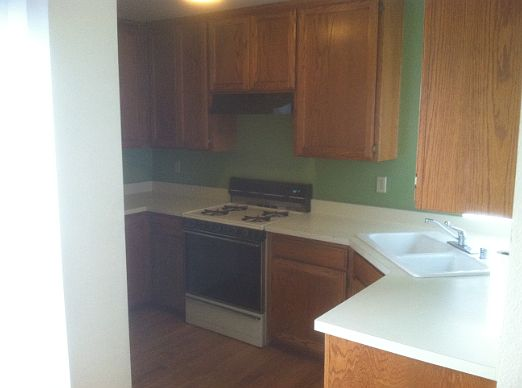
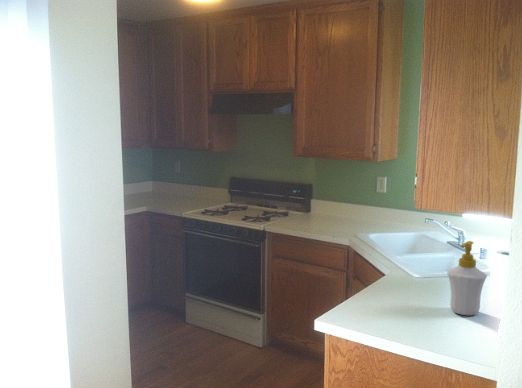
+ soap bottle [446,240,488,316]
